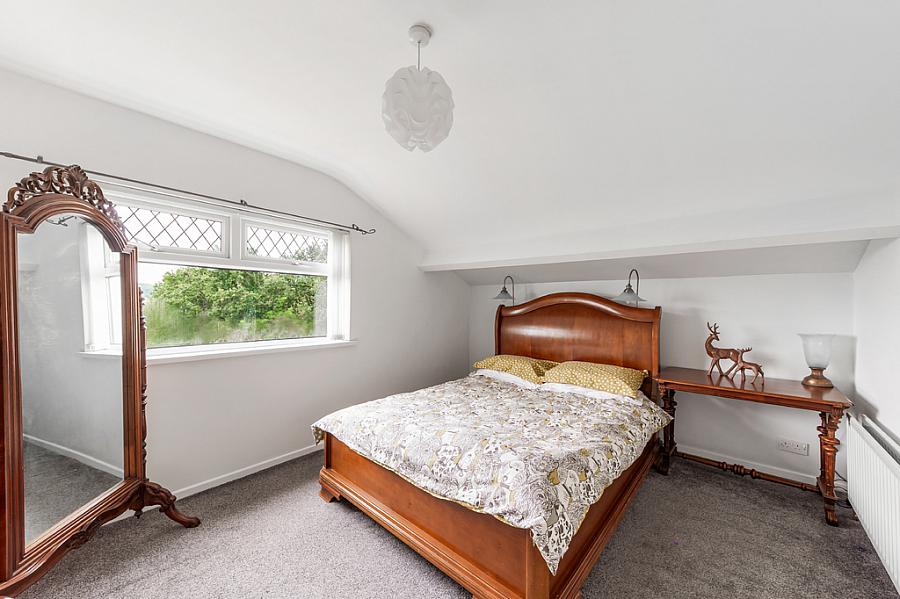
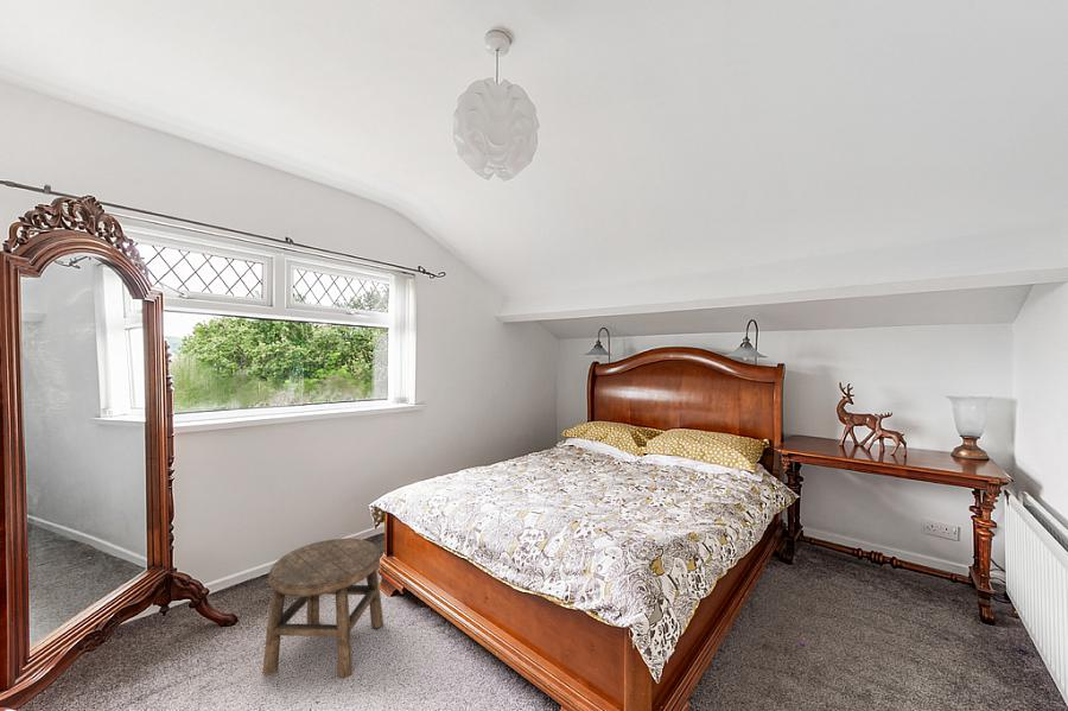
+ stool [261,538,384,680]
